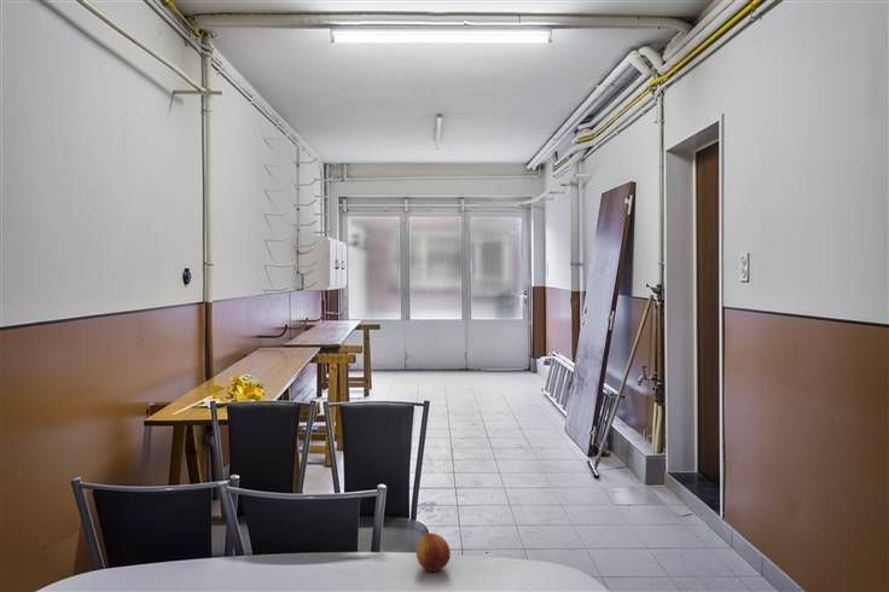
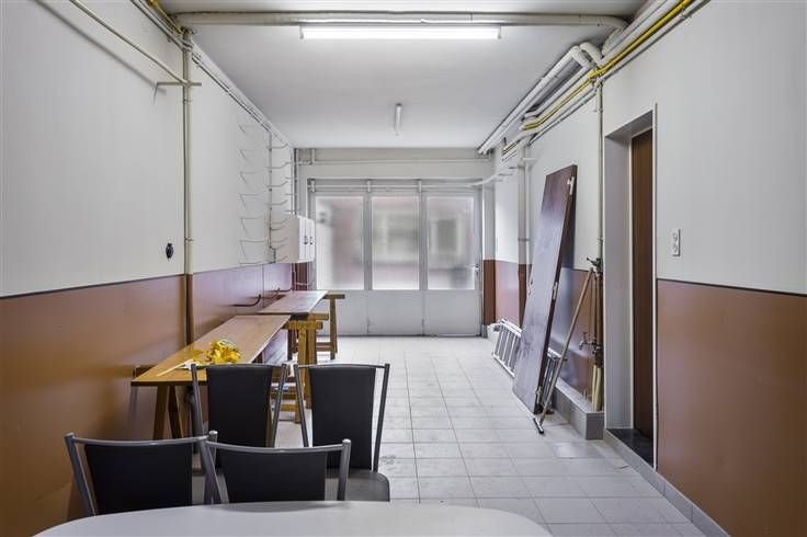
- fruit [416,532,452,573]
